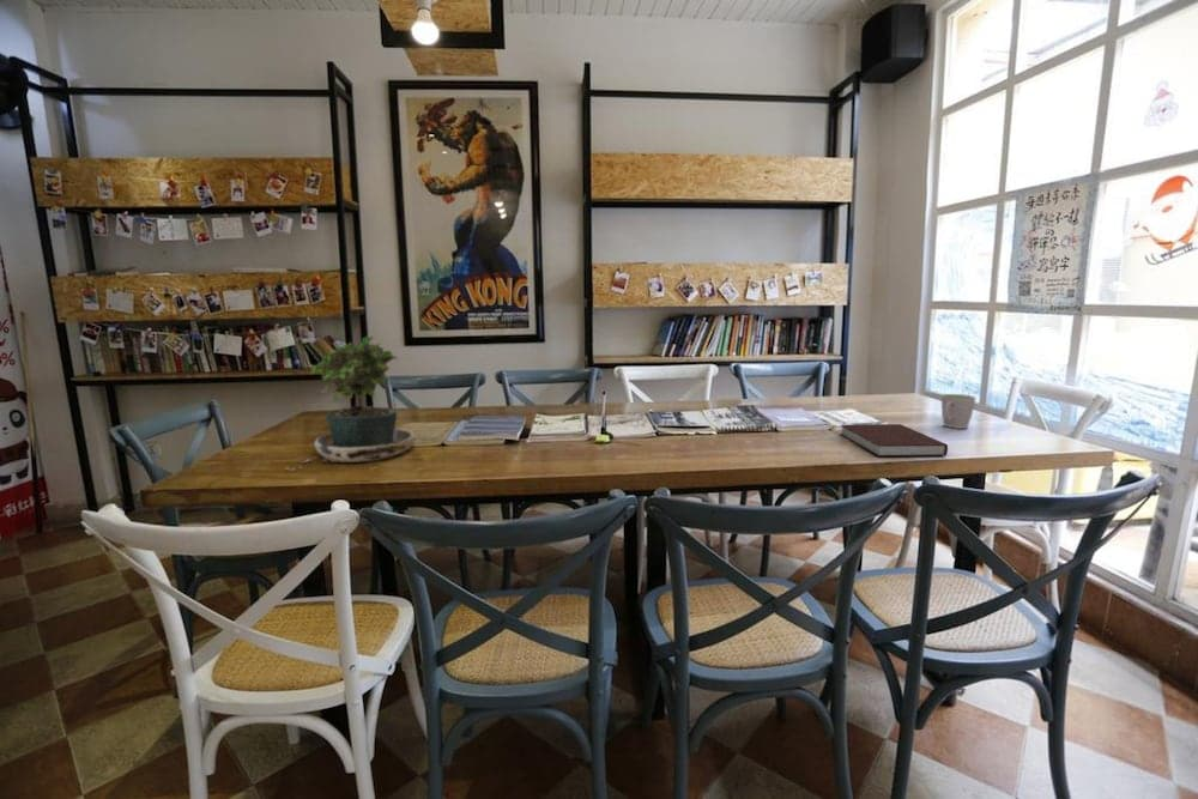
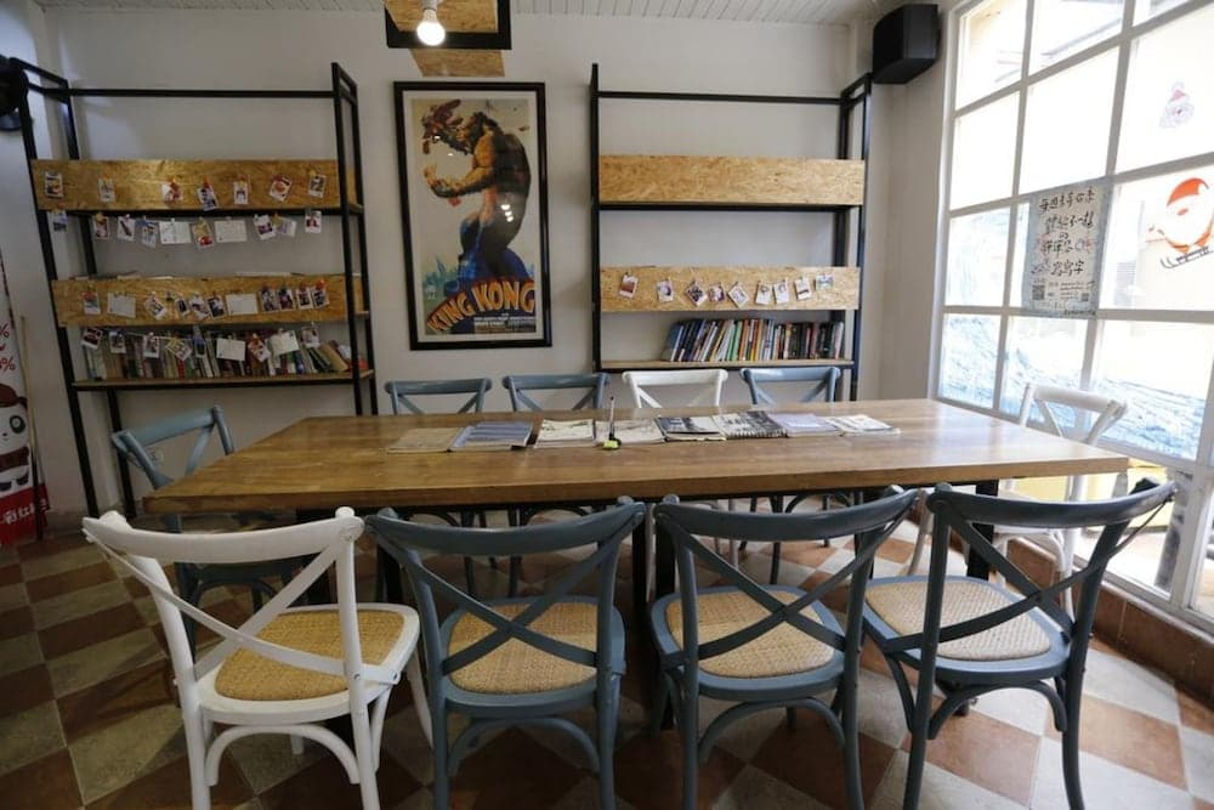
- notebook [839,423,949,458]
- mug [940,393,978,430]
- potted plant [285,333,416,472]
